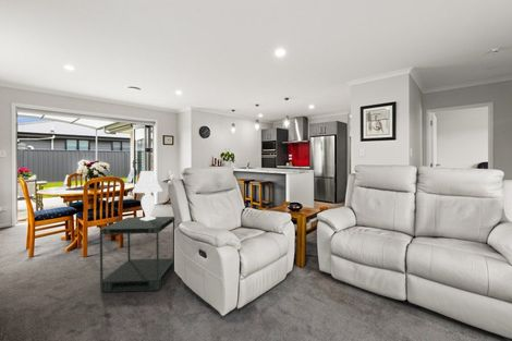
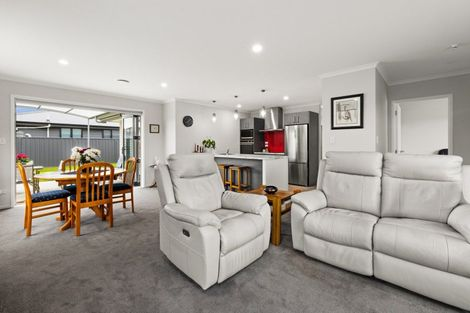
- table lamp [131,170,163,221]
- side table [99,216,176,293]
